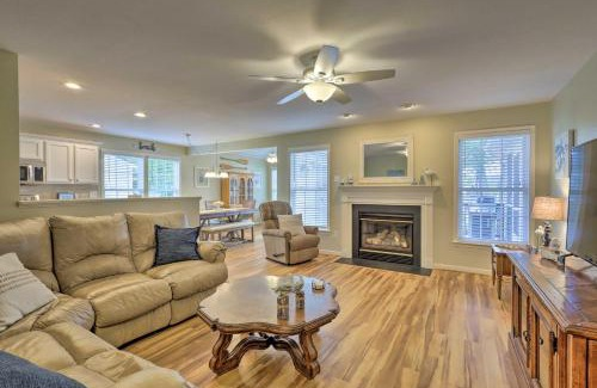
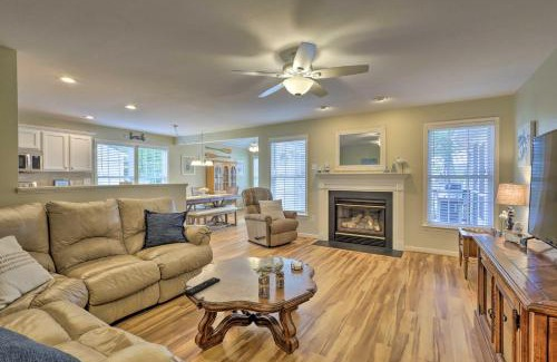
+ remote control [183,276,222,296]
